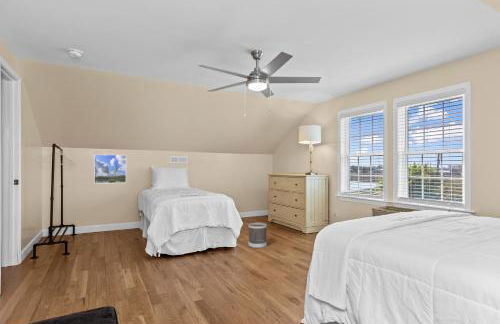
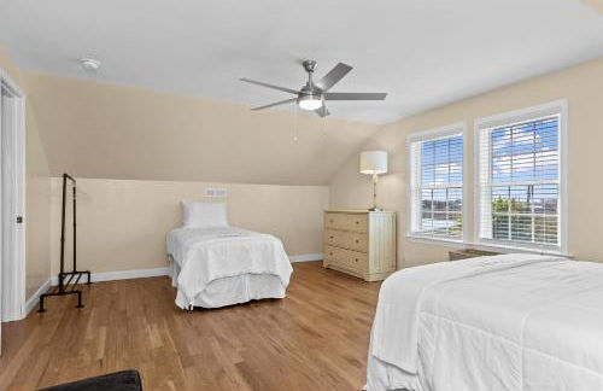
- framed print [93,154,127,185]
- wastebasket [248,222,268,249]
